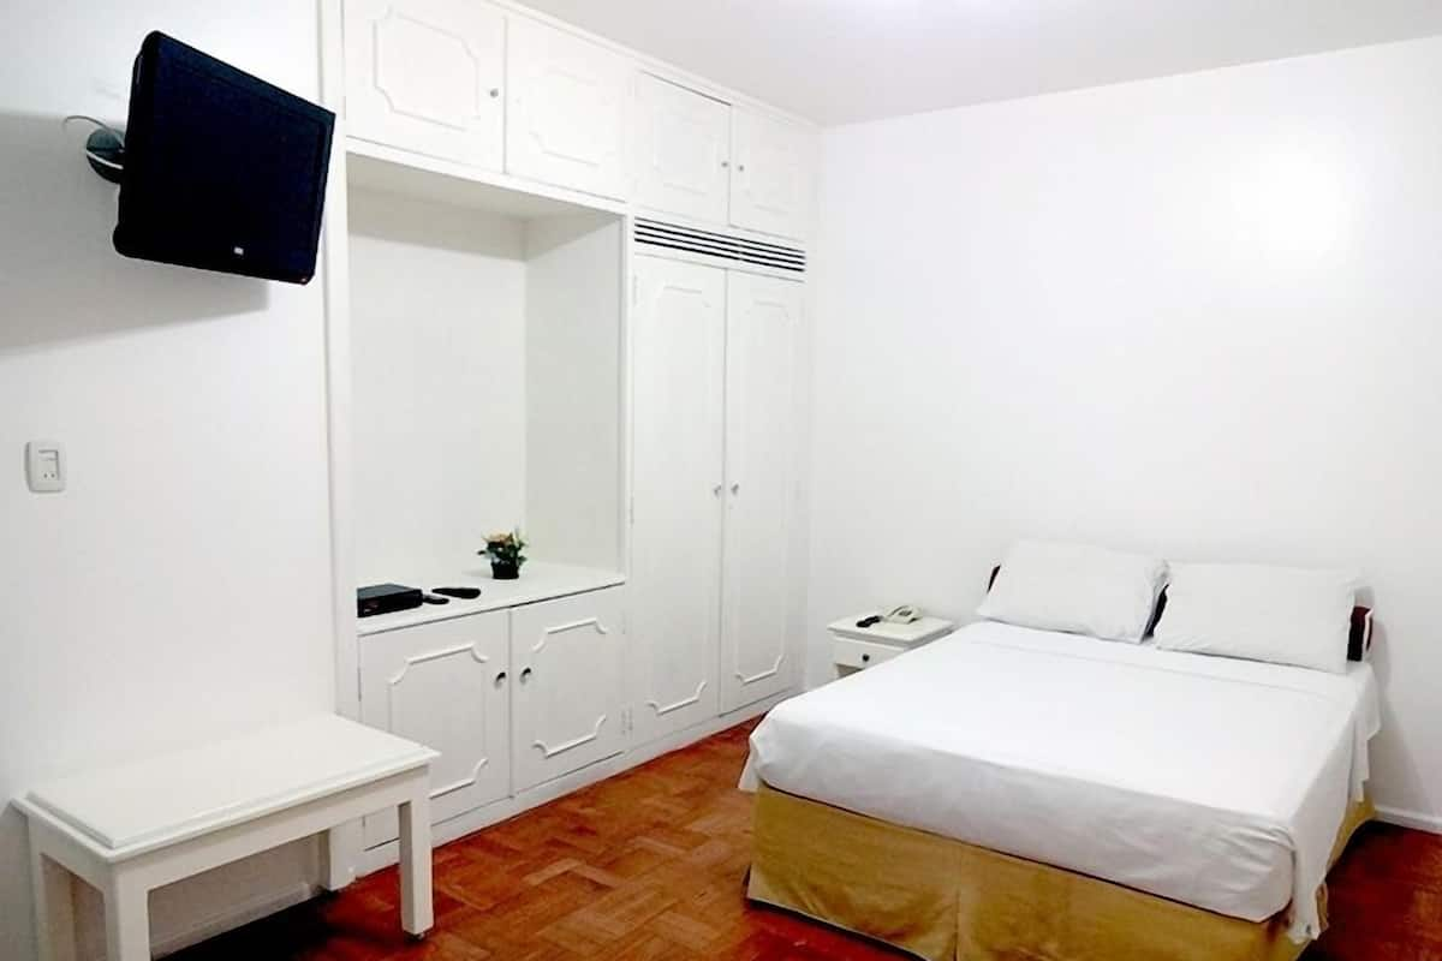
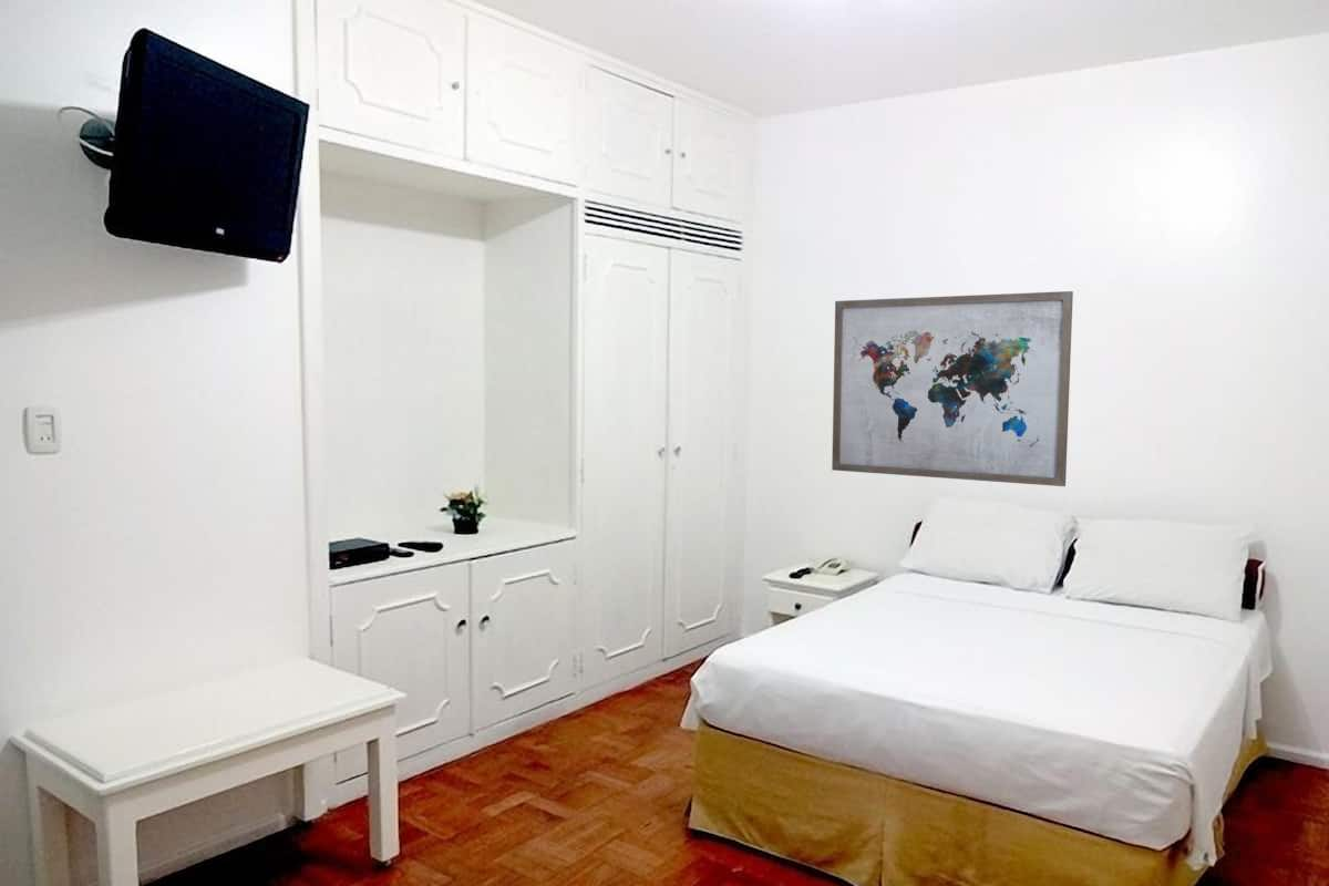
+ wall art [831,290,1074,487]
